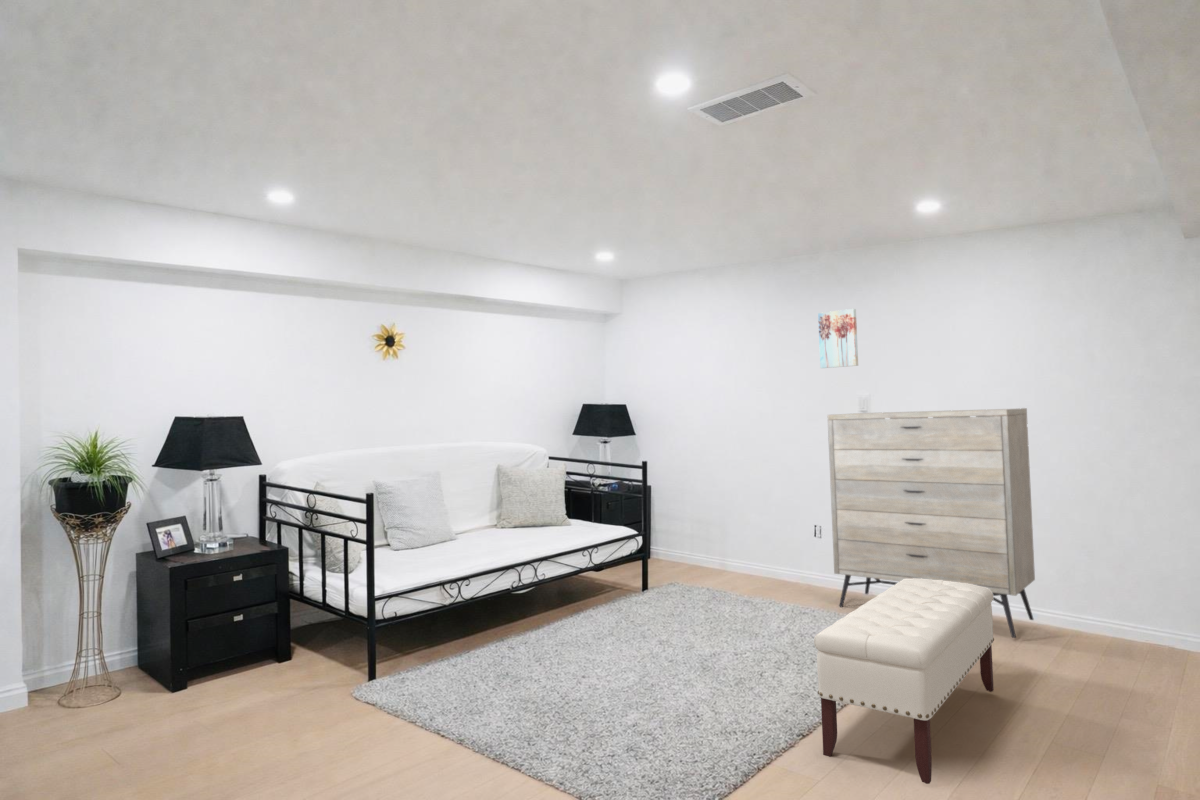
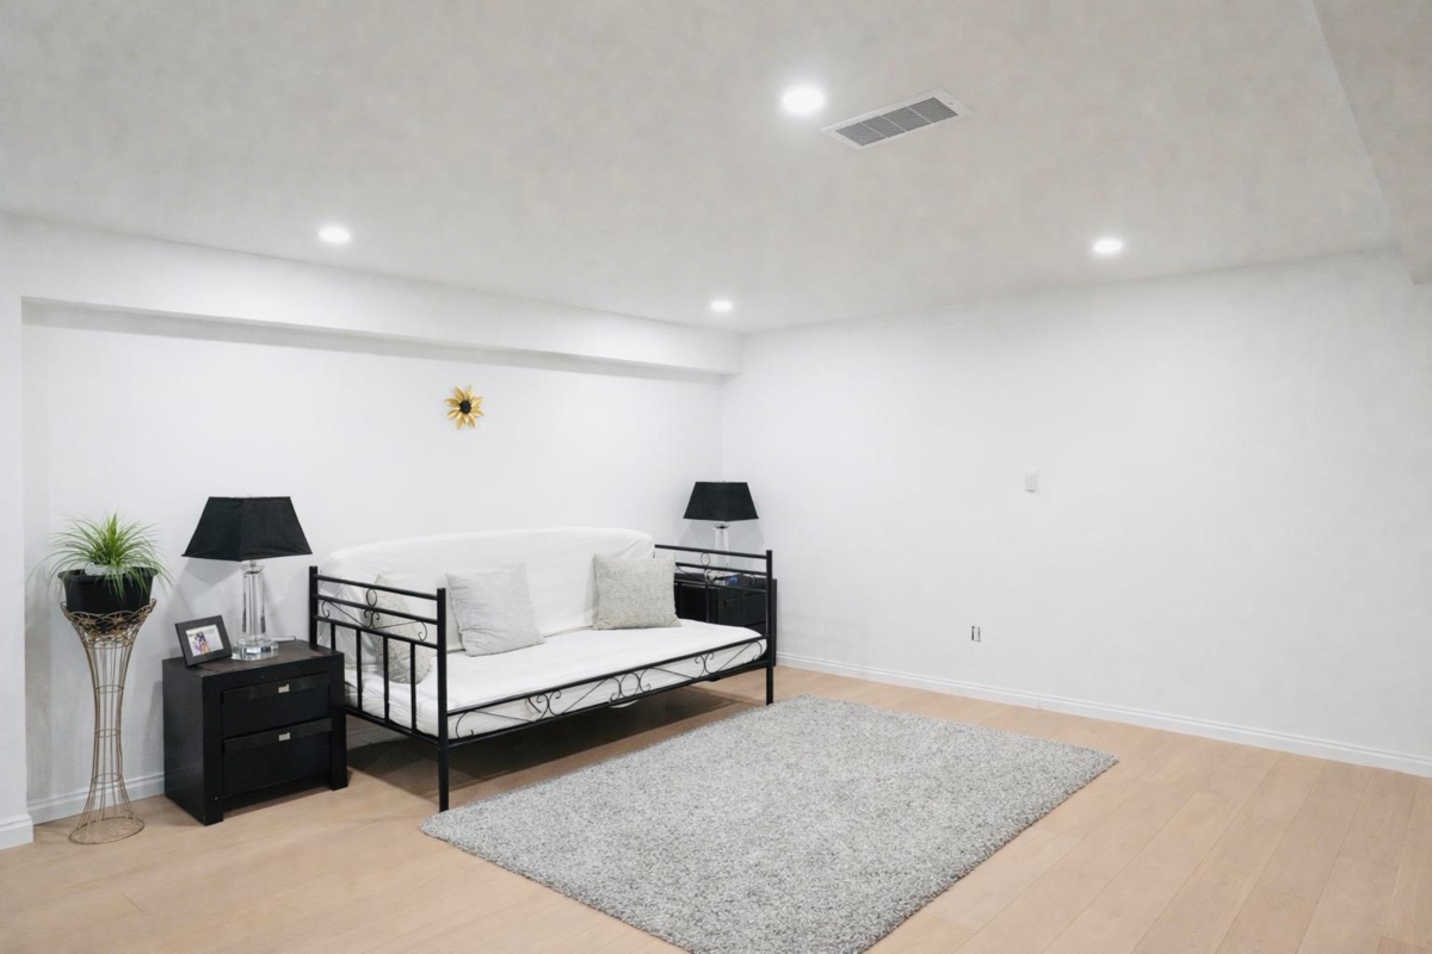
- wall art [817,308,859,369]
- dresser [826,407,1036,639]
- bench [813,578,995,785]
